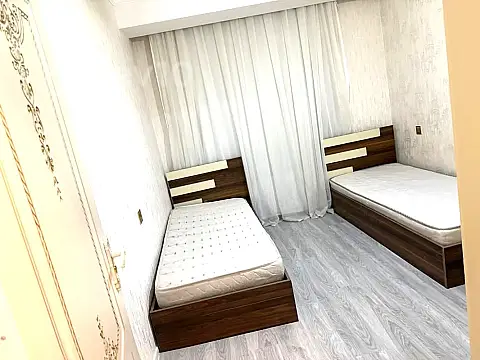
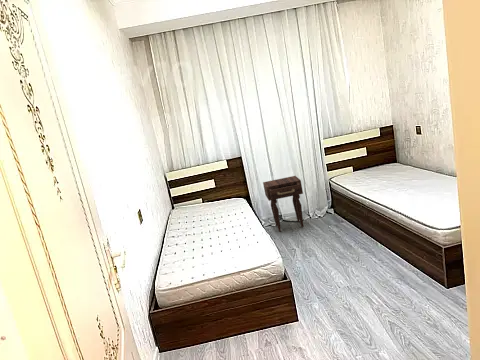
+ nightstand [262,175,304,233]
